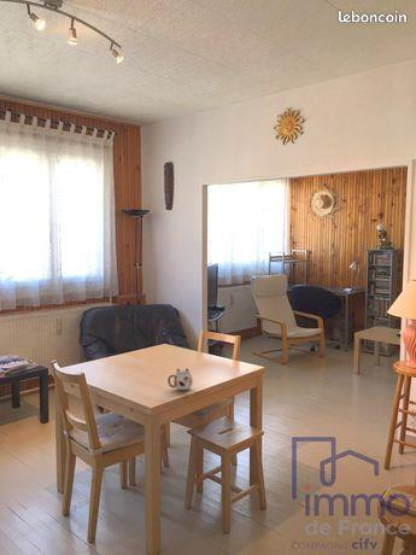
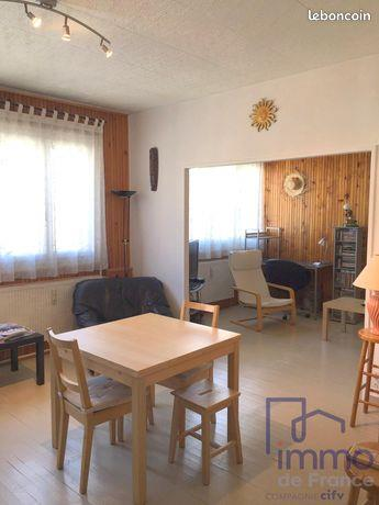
- mug [166,367,194,391]
